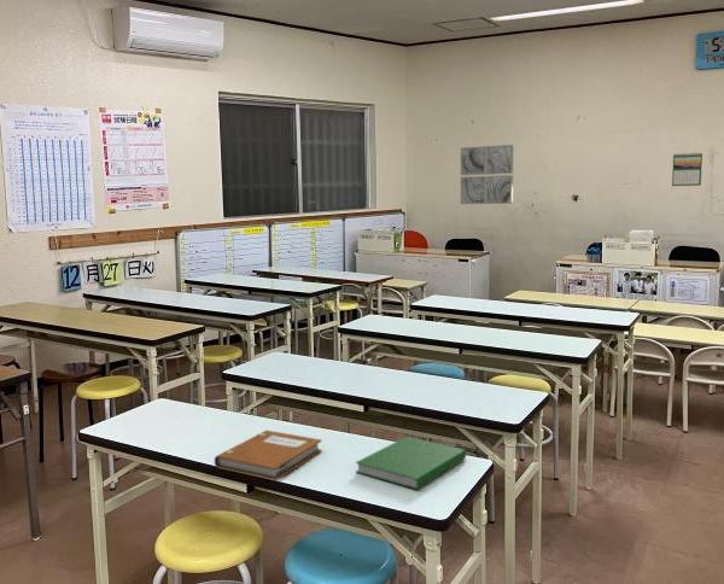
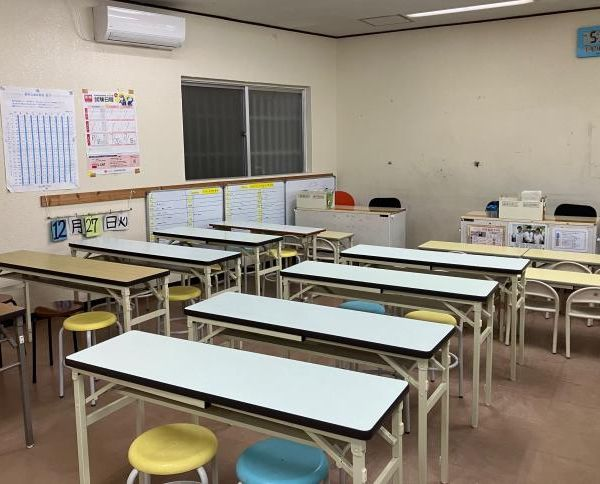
- calendar [671,152,703,187]
- hardcover book [355,436,467,490]
- notebook [214,430,323,481]
- wall art [460,144,514,205]
